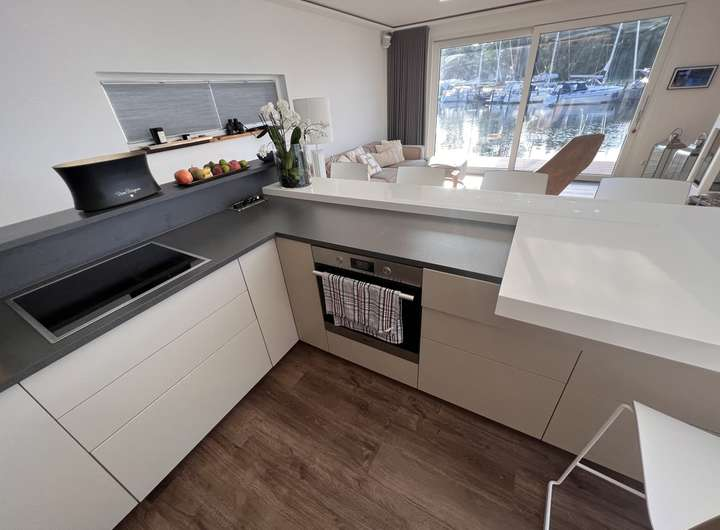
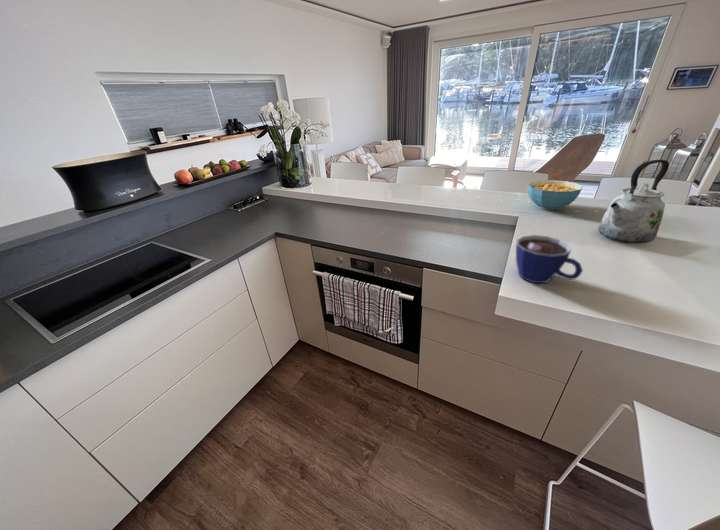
+ cereal bowl [526,179,584,211]
+ kettle [597,159,670,245]
+ cup [515,234,584,284]
